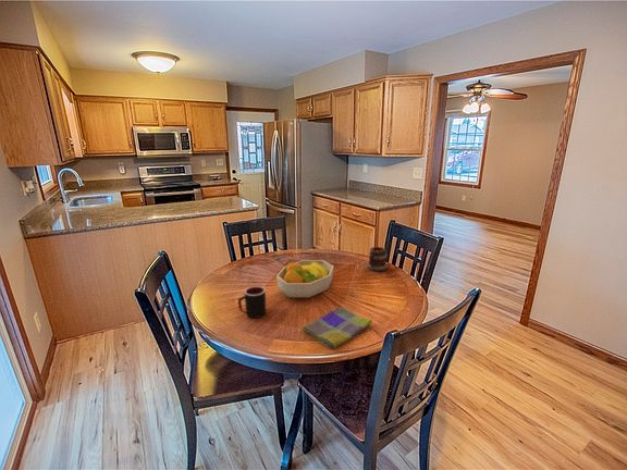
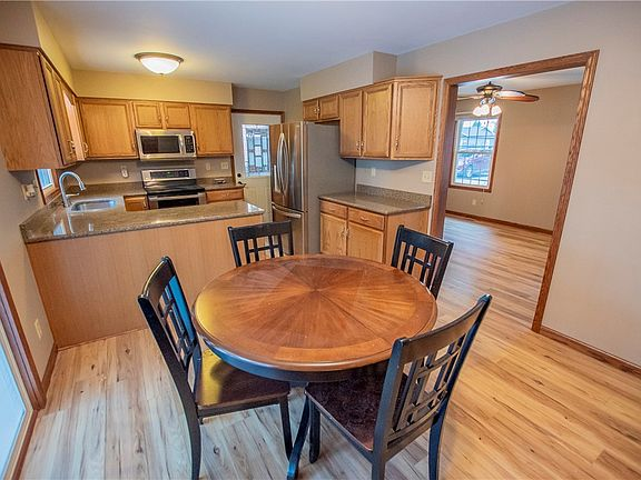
- mug [366,246,389,273]
- fruit bowl [275,259,334,299]
- dish towel [299,306,373,349]
- mug [237,285,267,319]
